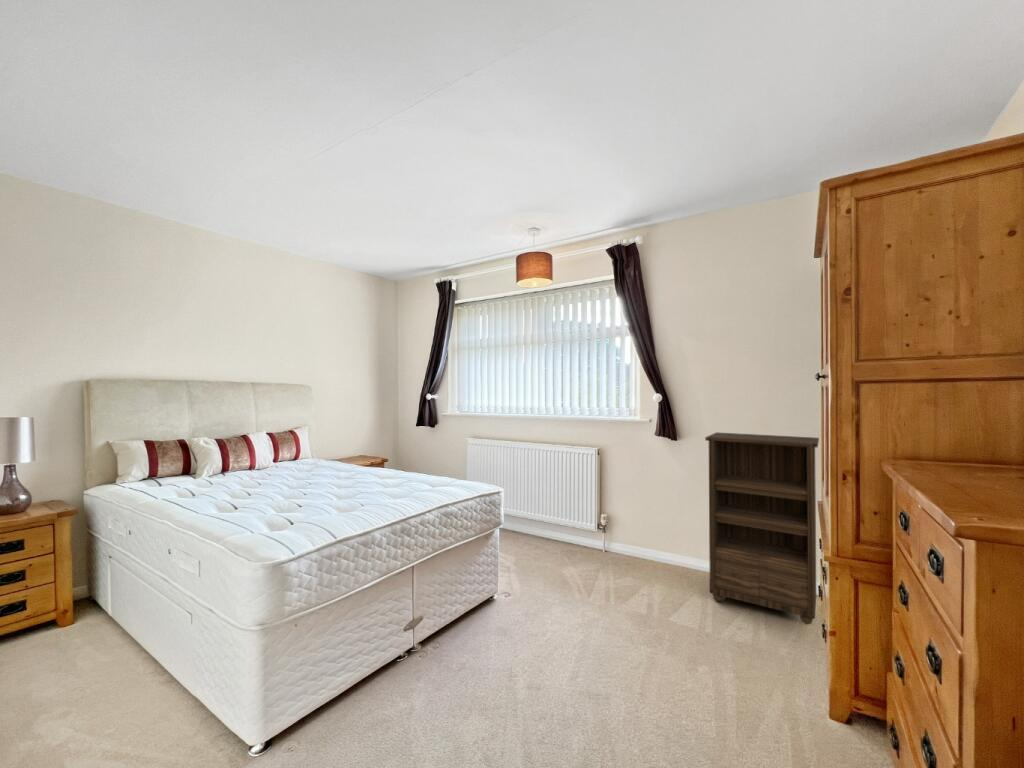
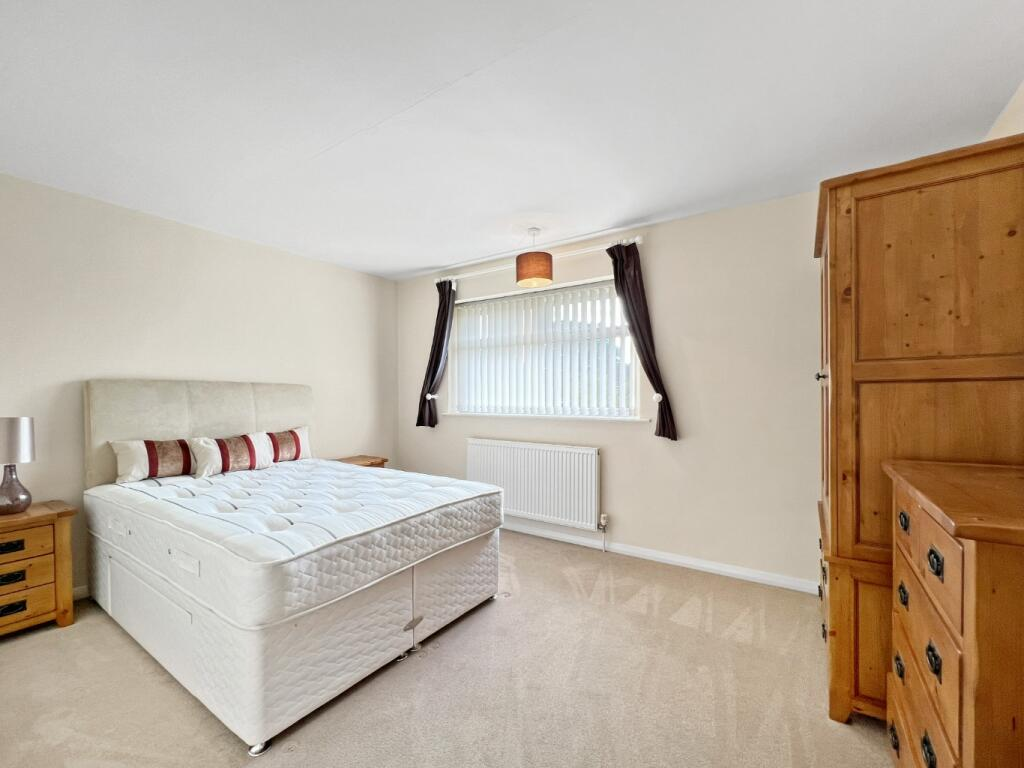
- bookshelf [704,431,820,625]
